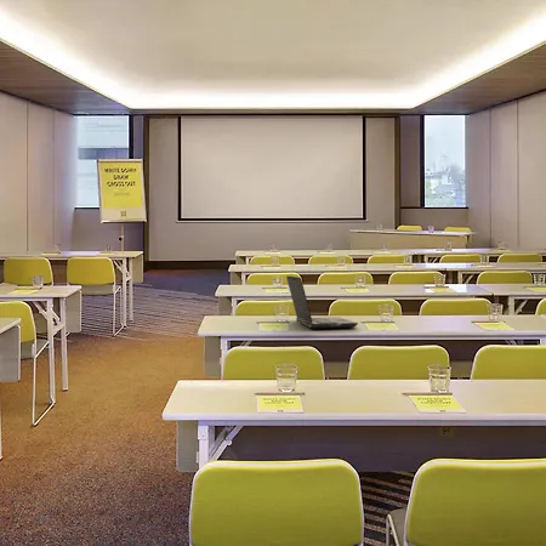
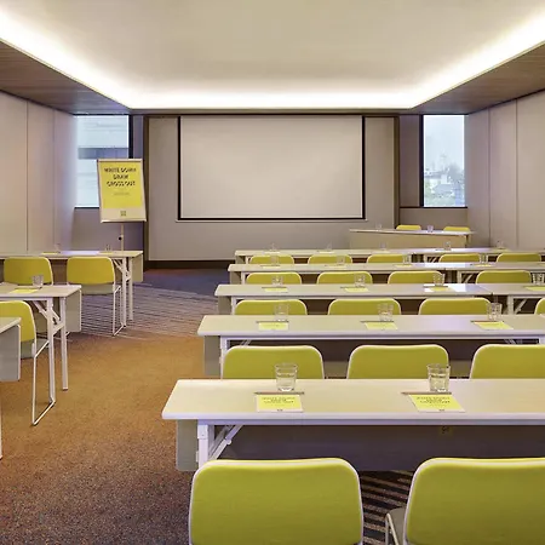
- laptop computer [285,274,359,329]
